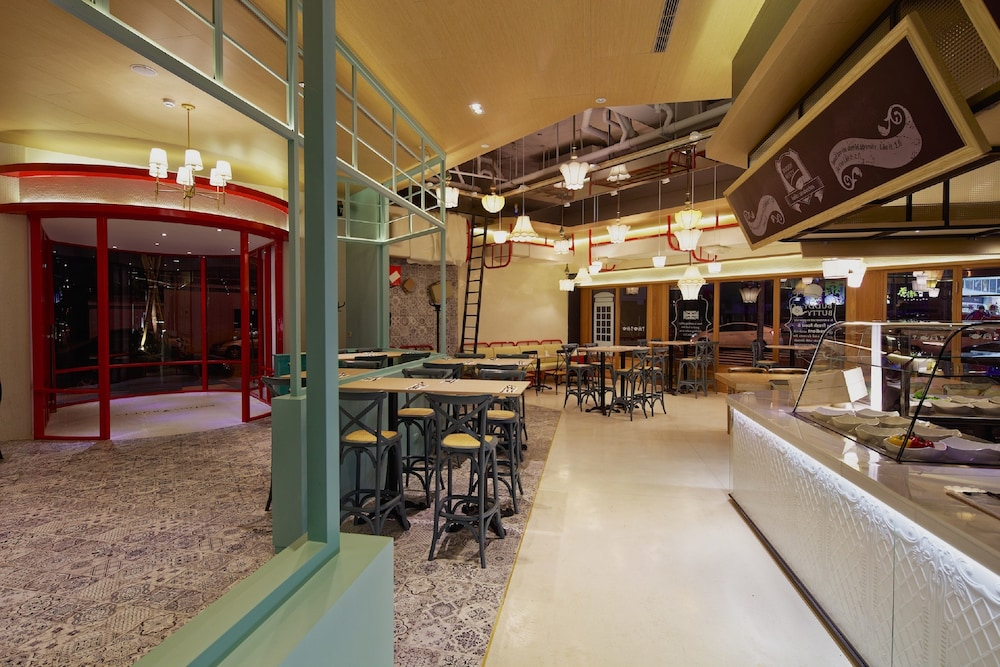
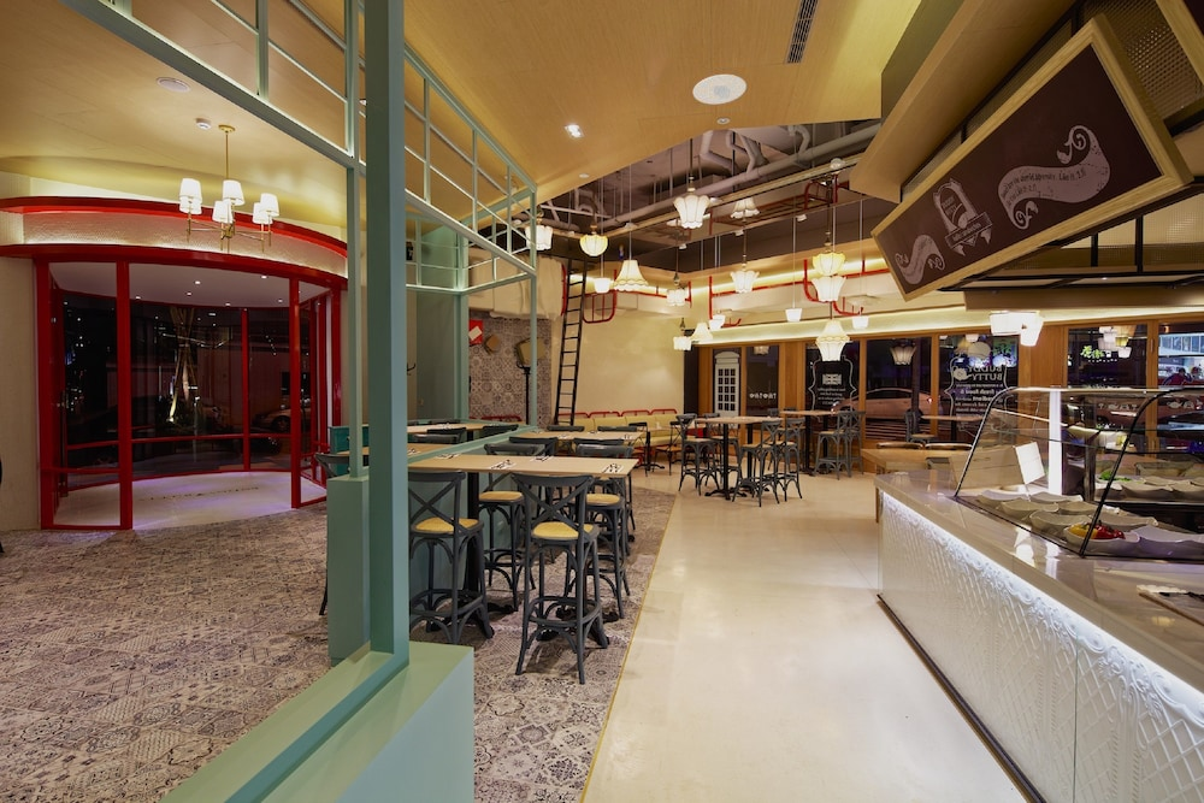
+ recessed light [692,73,748,105]
